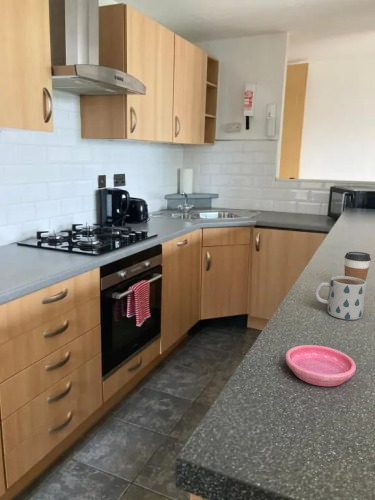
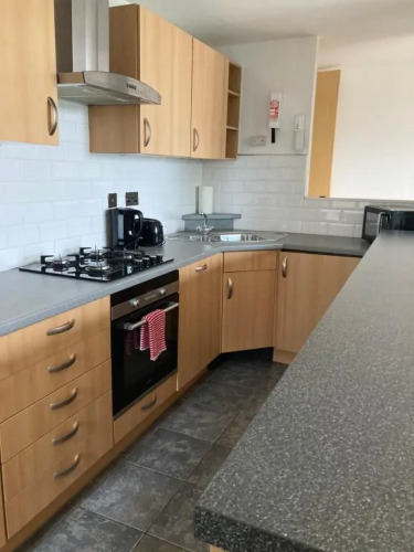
- saucer [285,344,357,387]
- mug [314,275,368,321]
- coffee cup [343,251,372,281]
